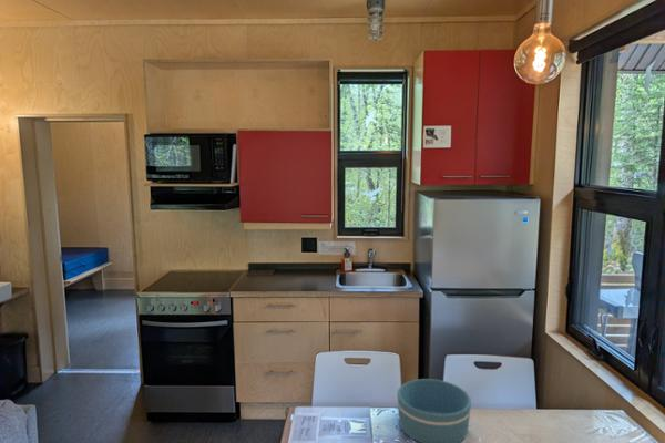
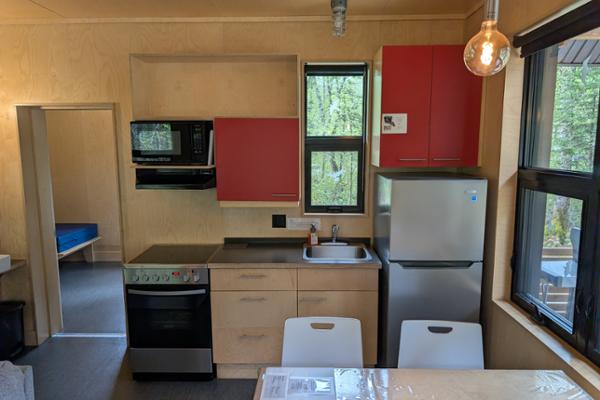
- bowl [396,378,472,443]
